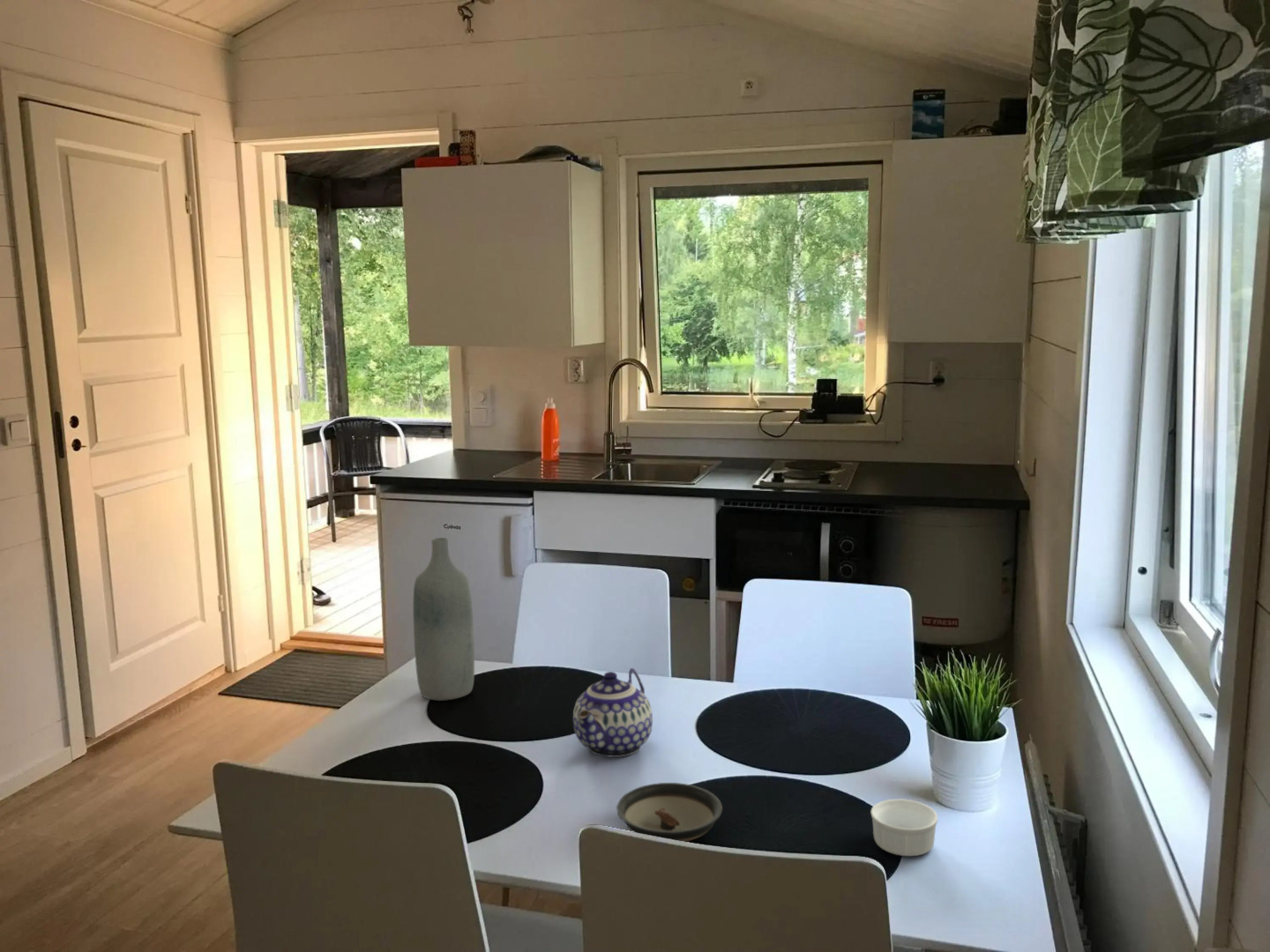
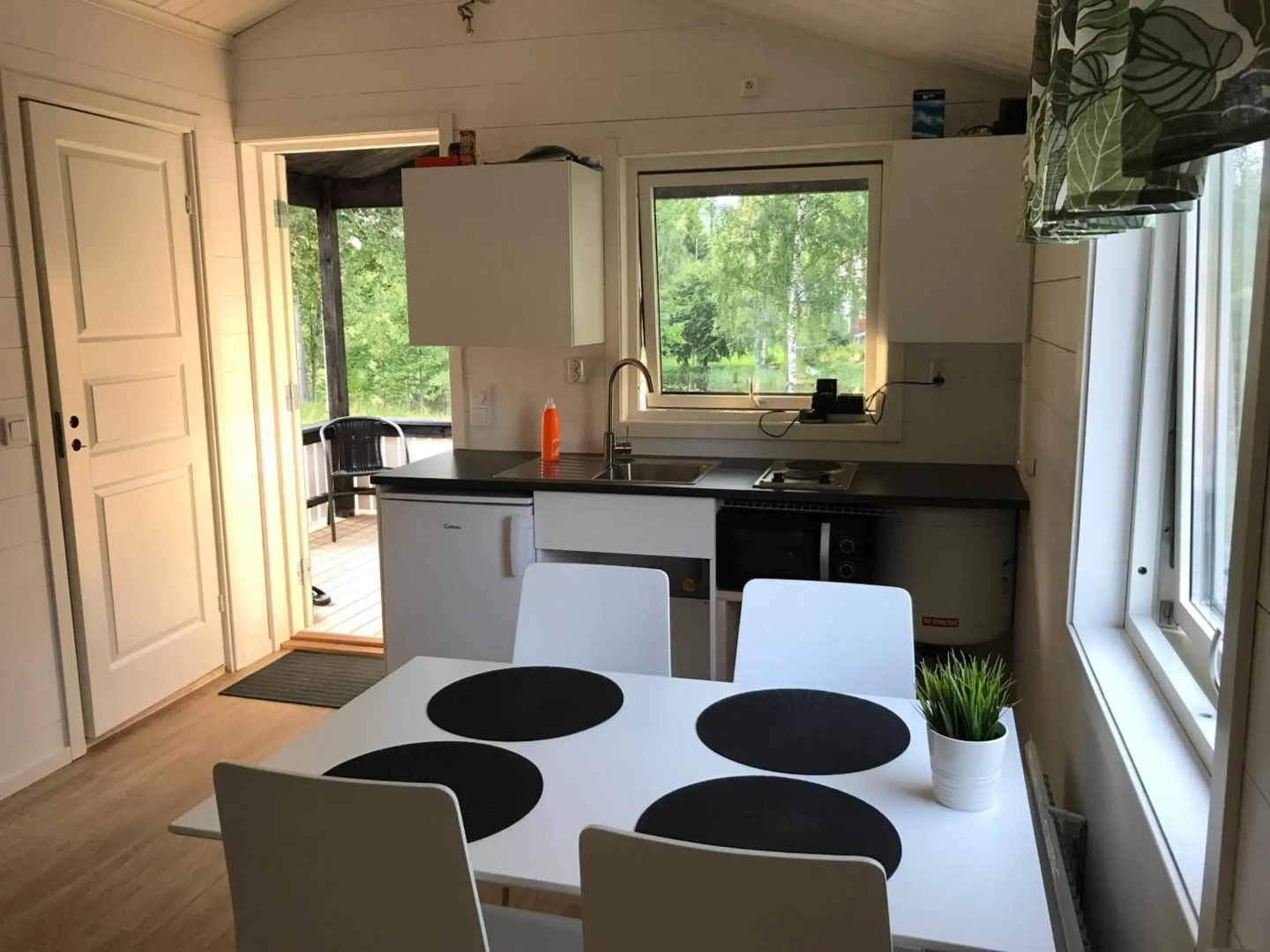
- ramekin [870,798,938,857]
- bottle [412,537,475,702]
- teapot [572,667,654,758]
- saucer [616,782,723,843]
